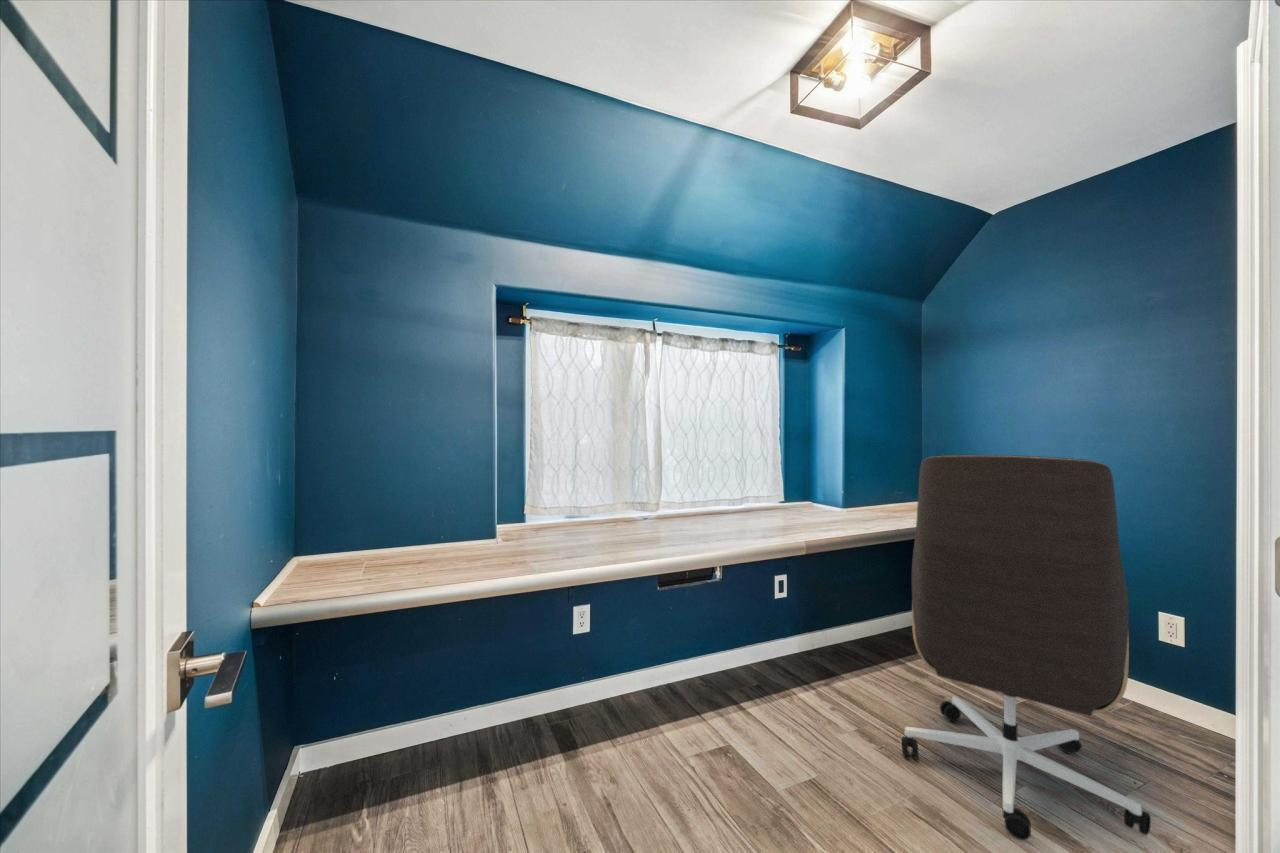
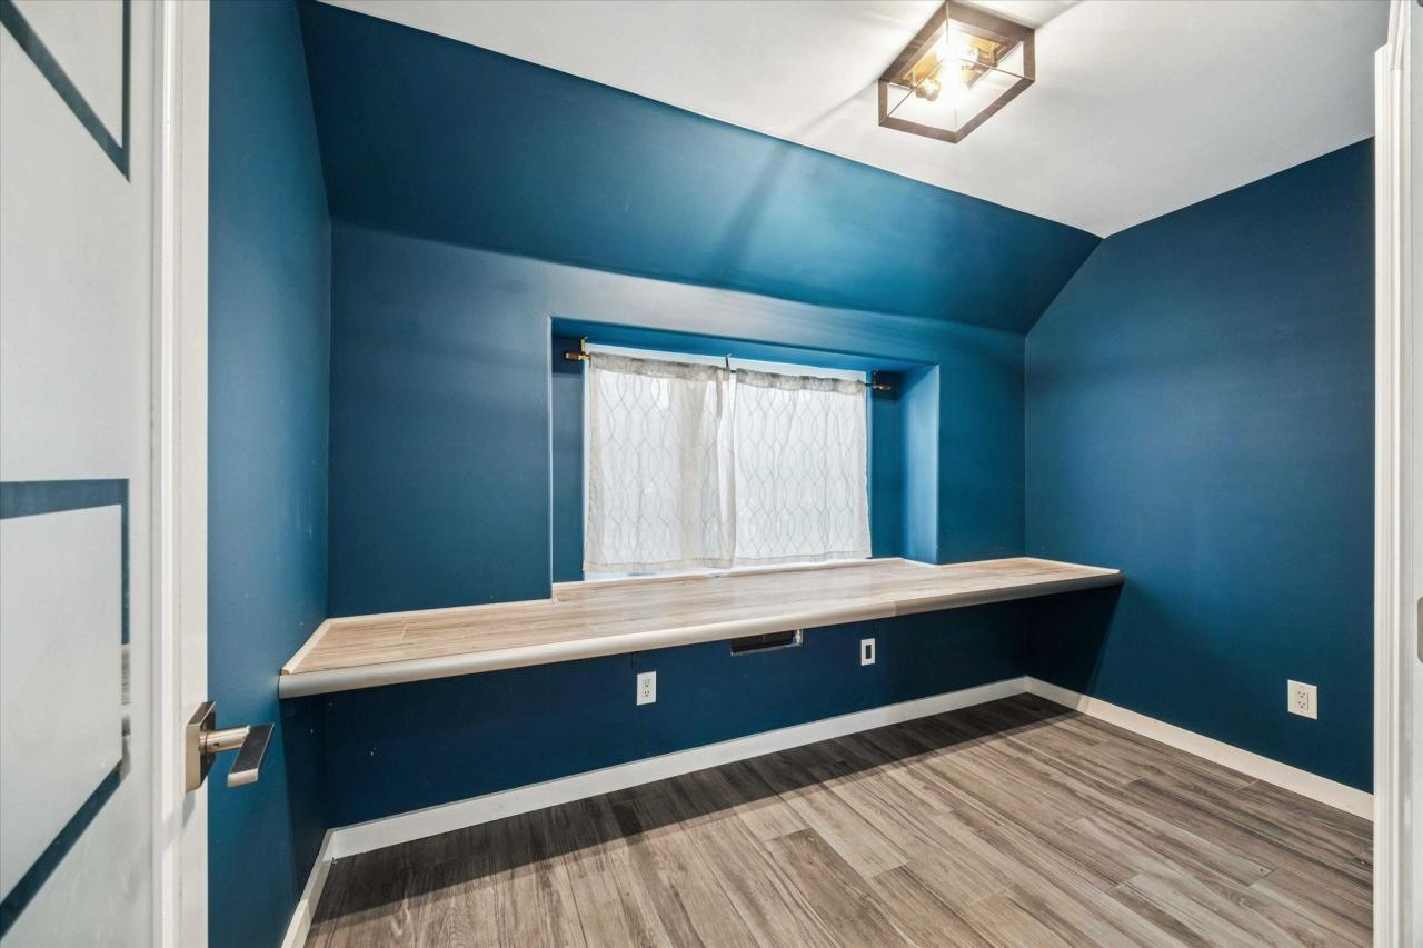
- office chair [901,454,1152,841]
